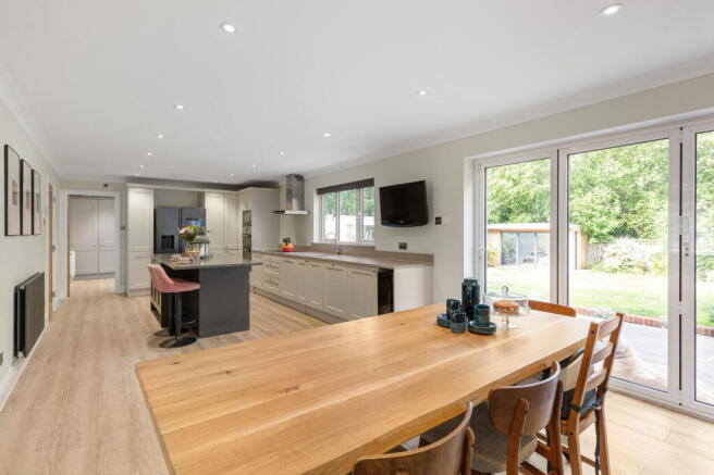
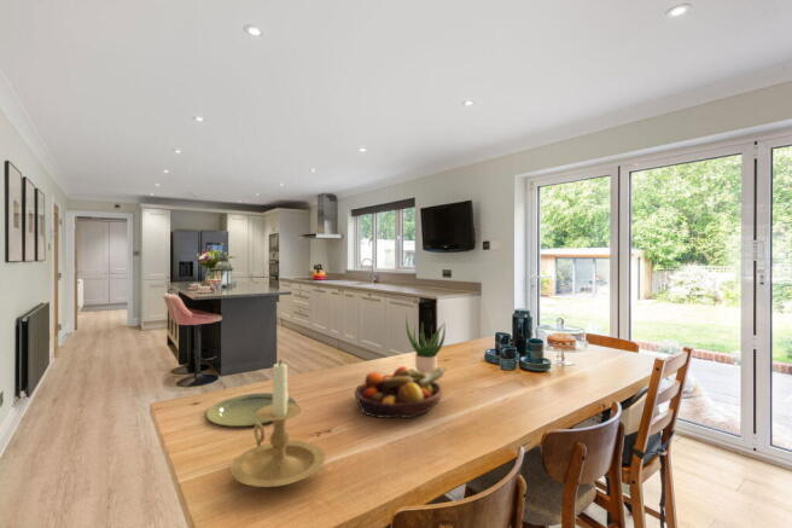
+ candle holder [229,359,326,488]
+ plate [205,391,297,428]
+ potted plant [404,312,447,373]
+ fruit bowl [354,365,447,419]
